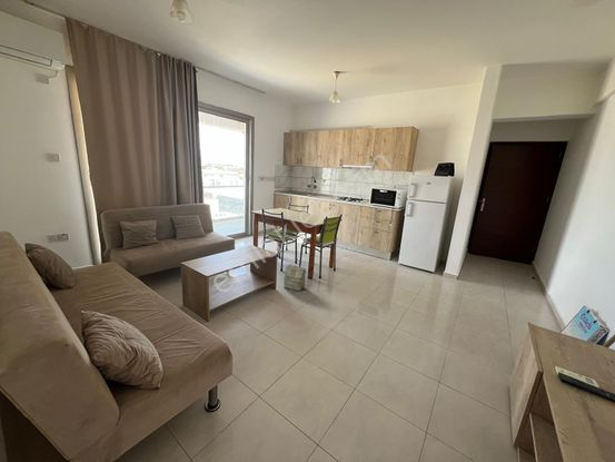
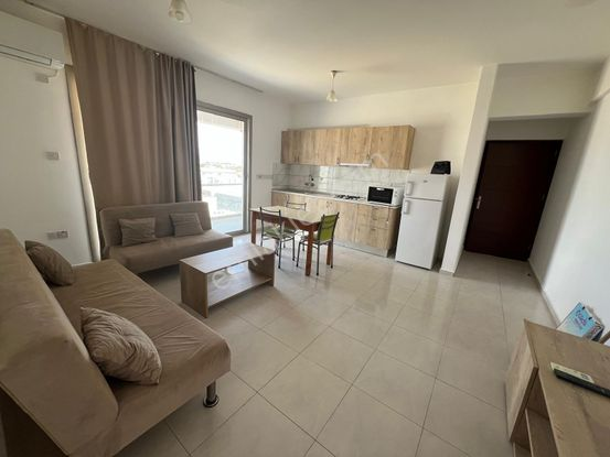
- bag [282,264,307,293]
